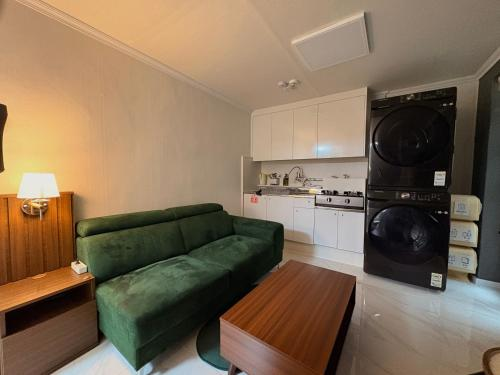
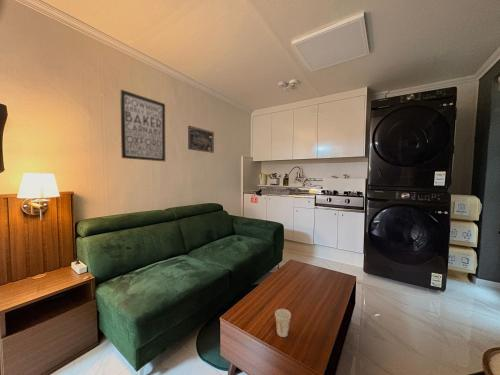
+ wall art [187,125,215,154]
+ cup [274,308,292,338]
+ wall art [119,89,166,162]
